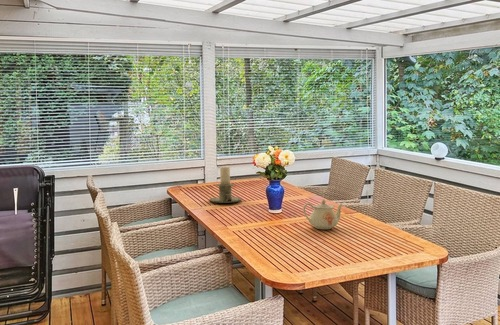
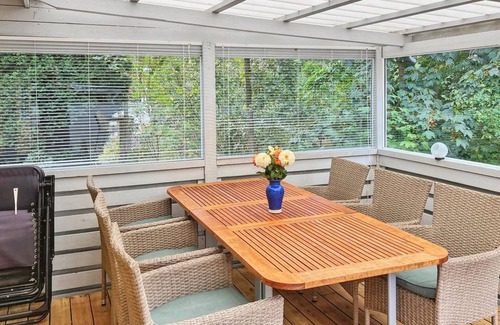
- candle holder [208,166,243,204]
- teapot [302,199,344,230]
